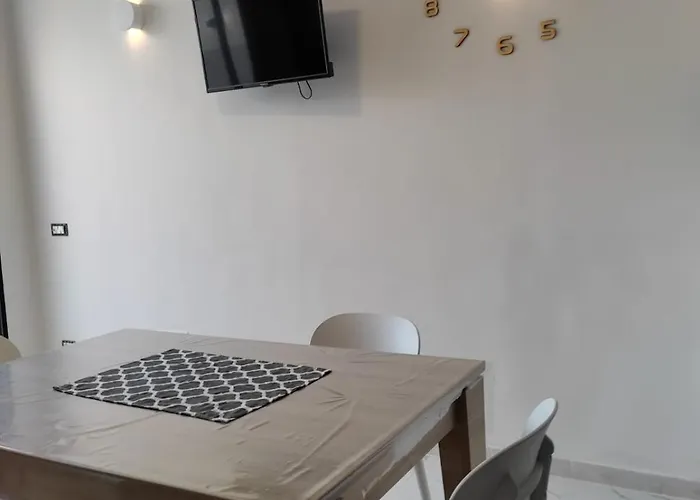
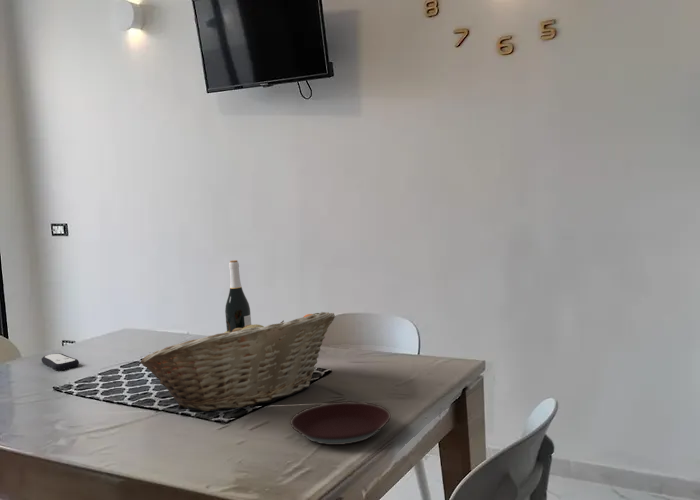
+ fruit basket [139,311,336,412]
+ wine bottle [224,259,252,332]
+ remote control [41,352,80,371]
+ plate [289,401,392,446]
